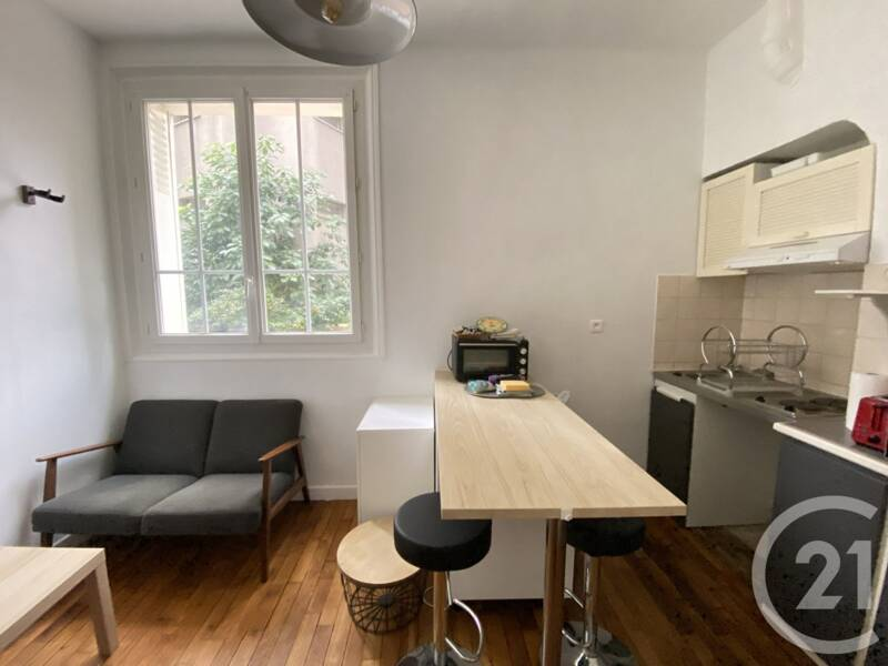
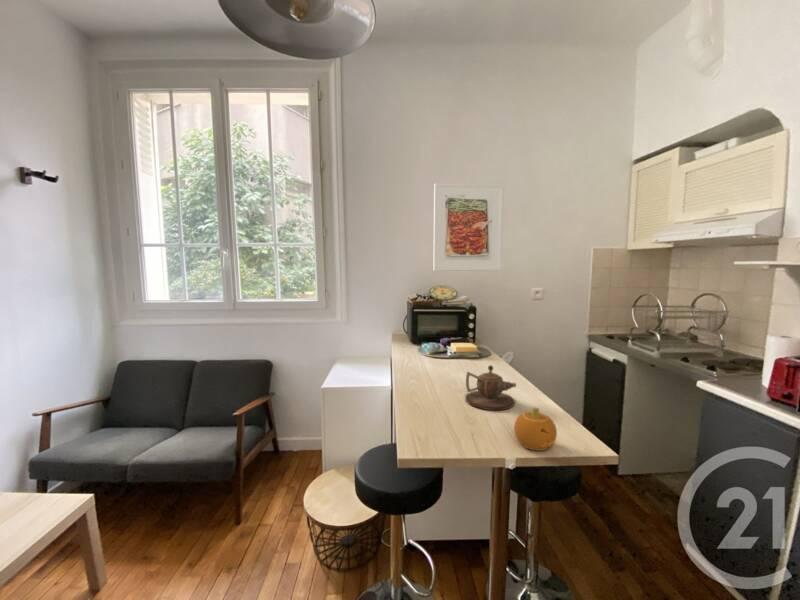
+ fruit [513,406,558,452]
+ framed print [432,182,505,272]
+ teapot [465,364,517,411]
